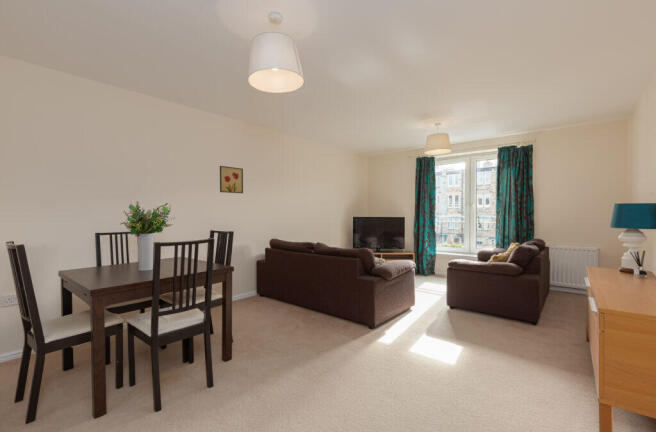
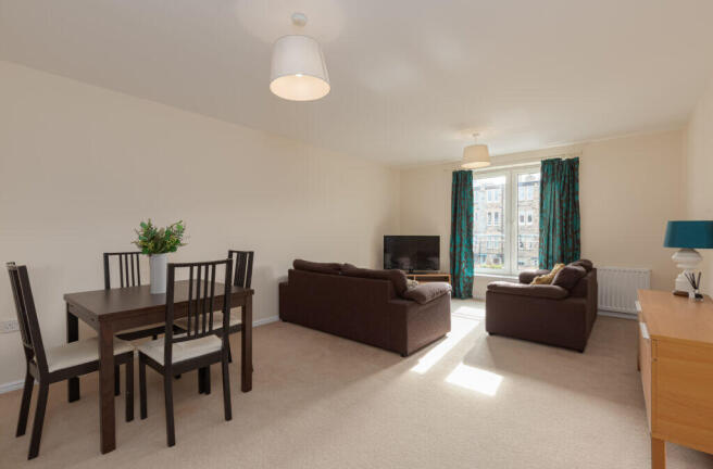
- wall art [219,165,244,194]
